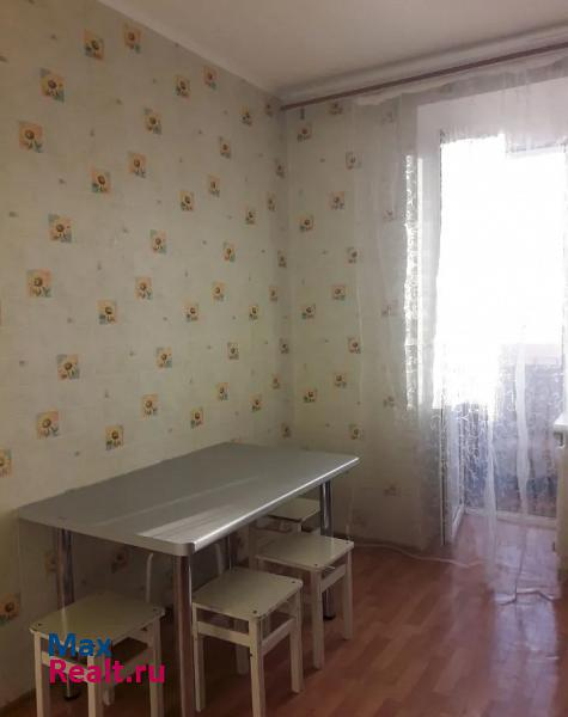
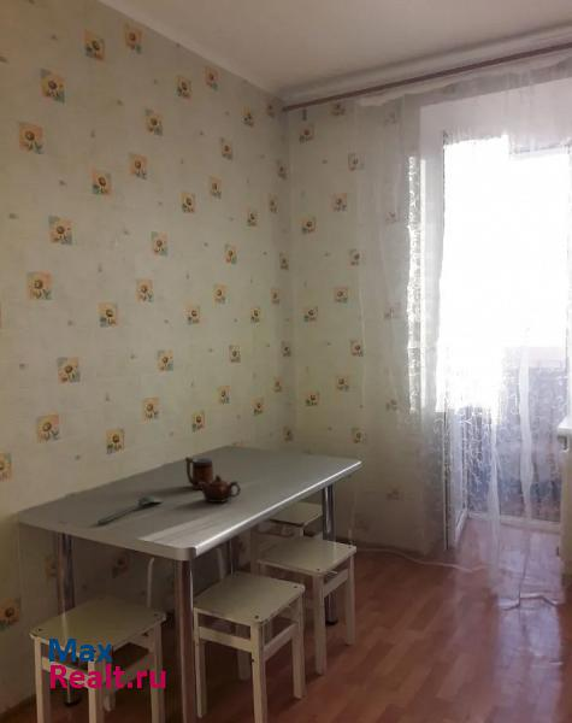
+ spoon [96,495,164,524]
+ mug [184,455,214,490]
+ teapot [199,474,242,504]
